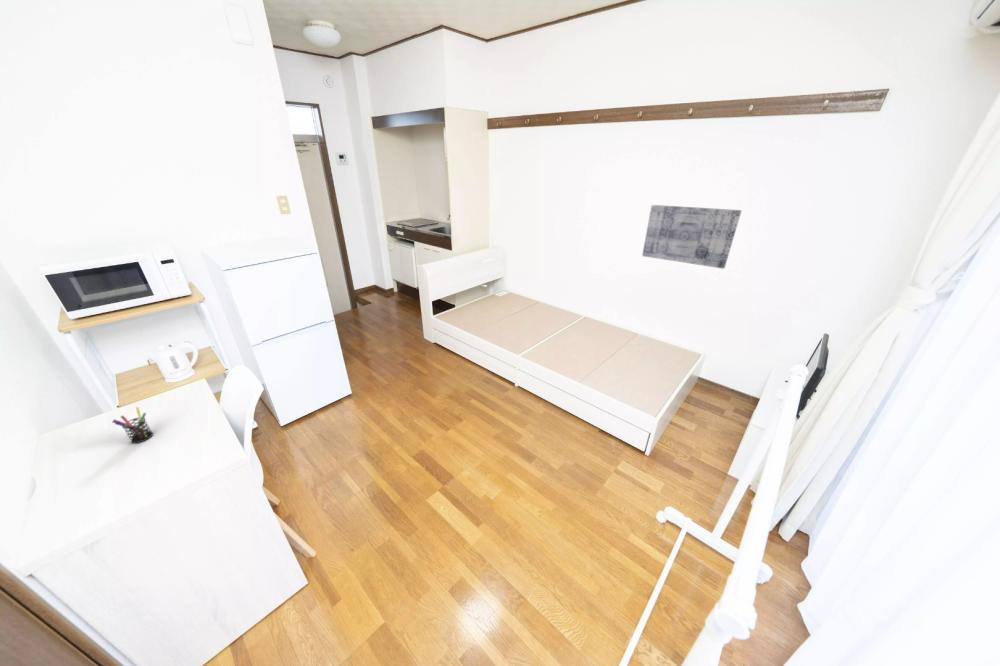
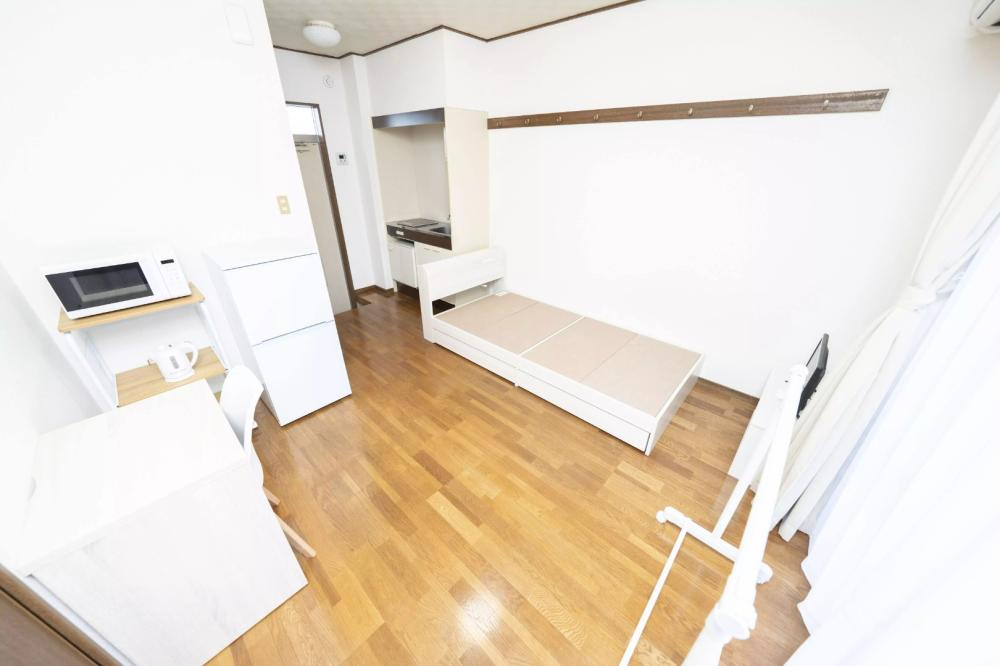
- wall art [641,204,743,270]
- pen holder [111,406,154,444]
